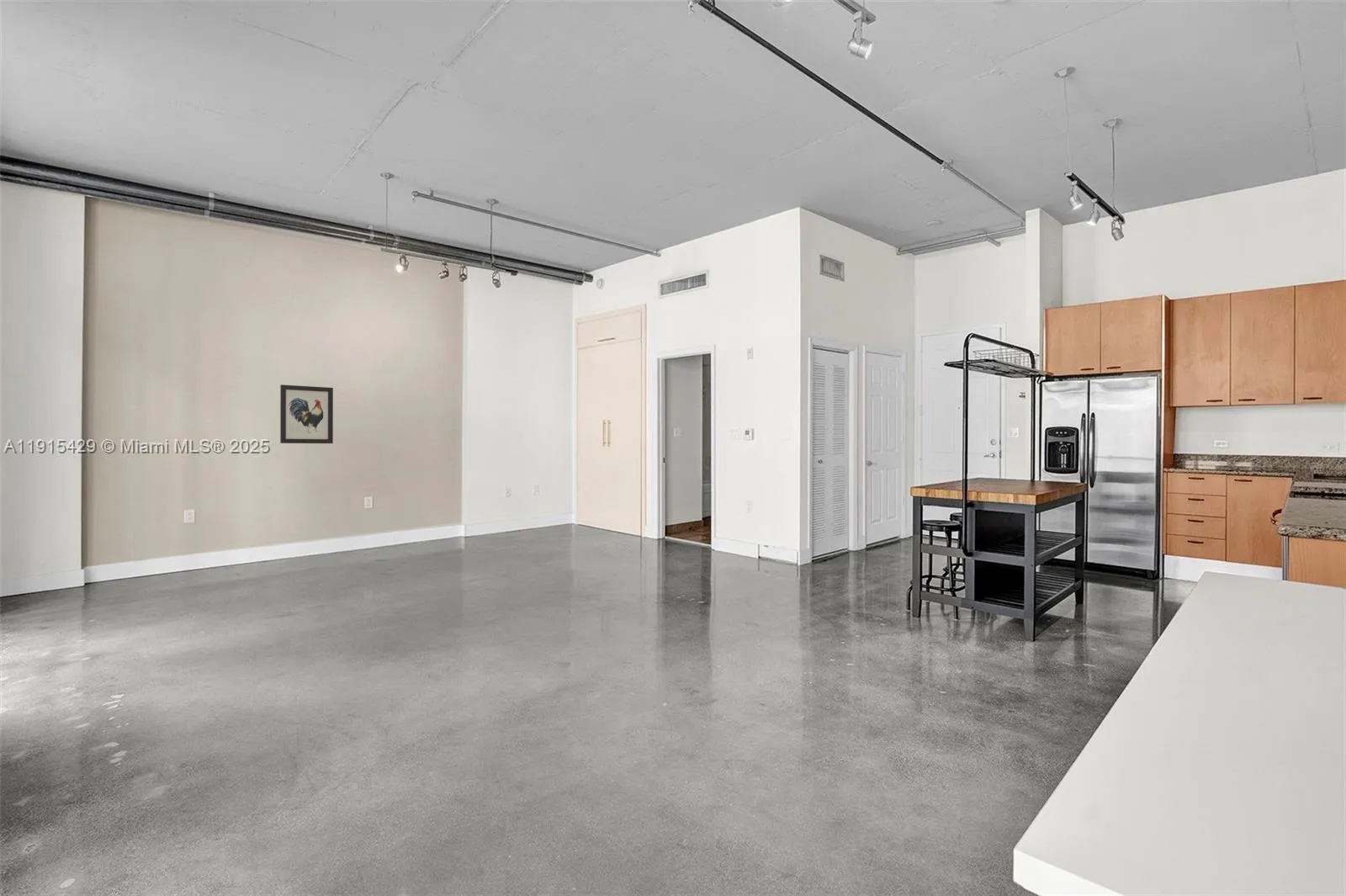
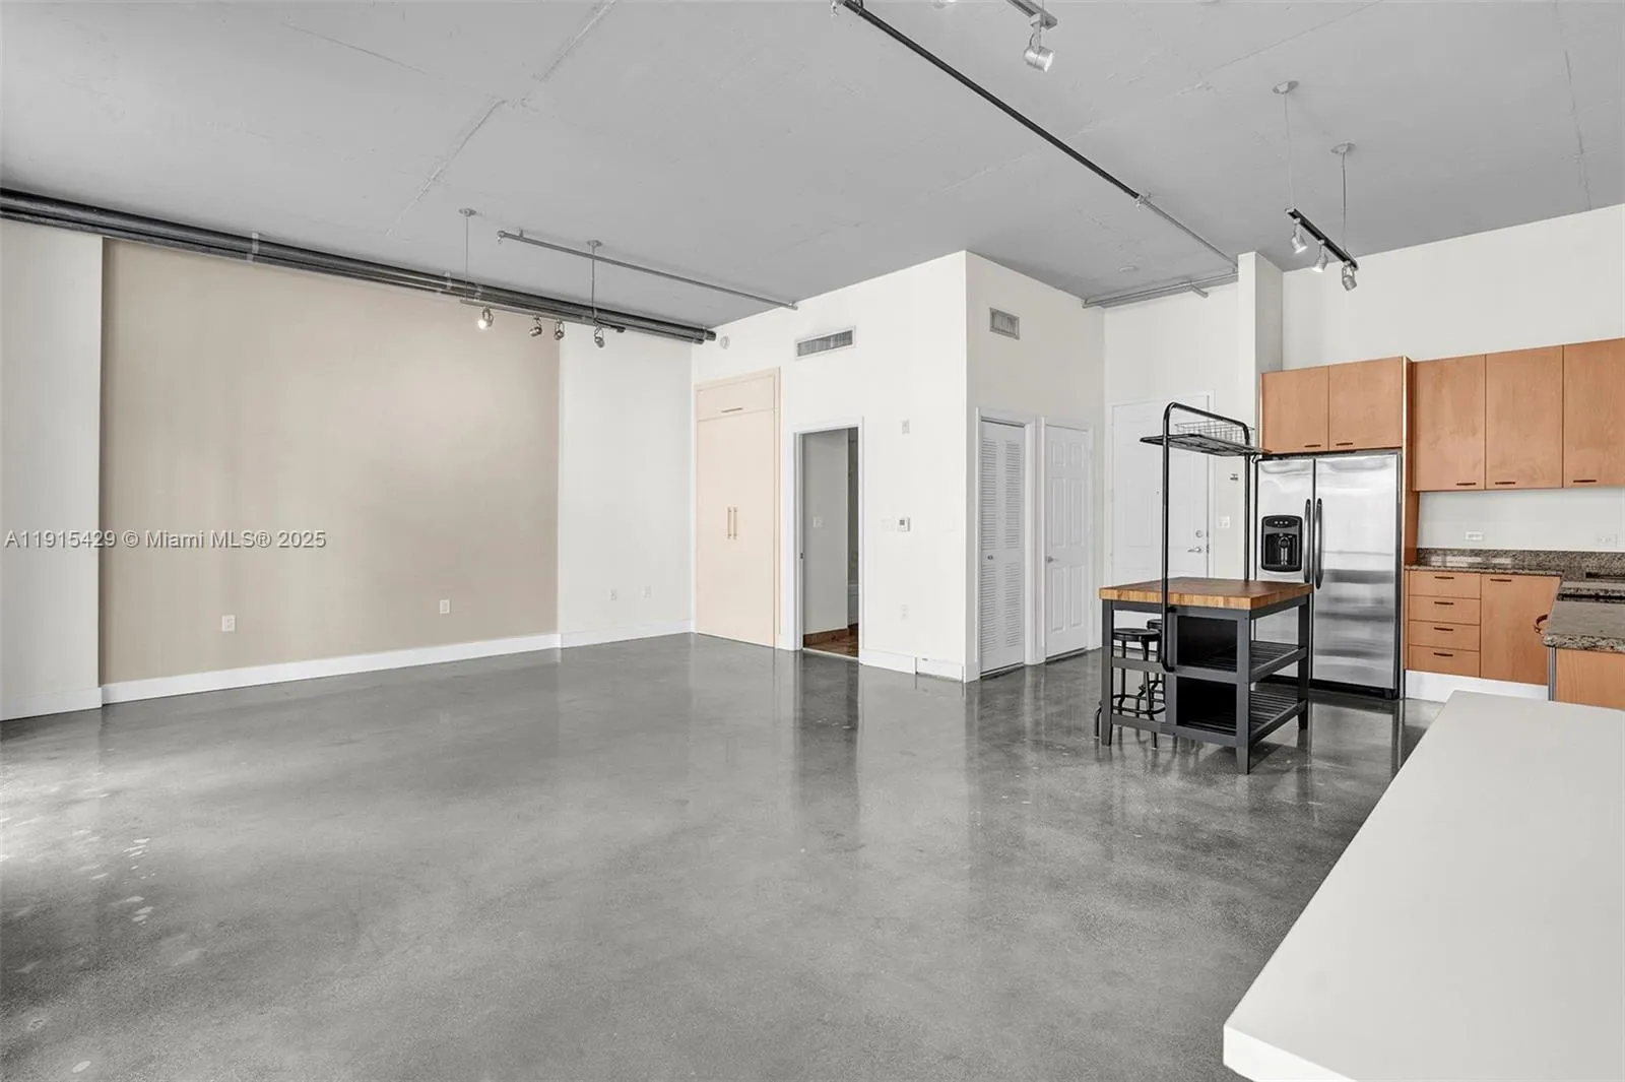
- wall art [279,384,334,444]
